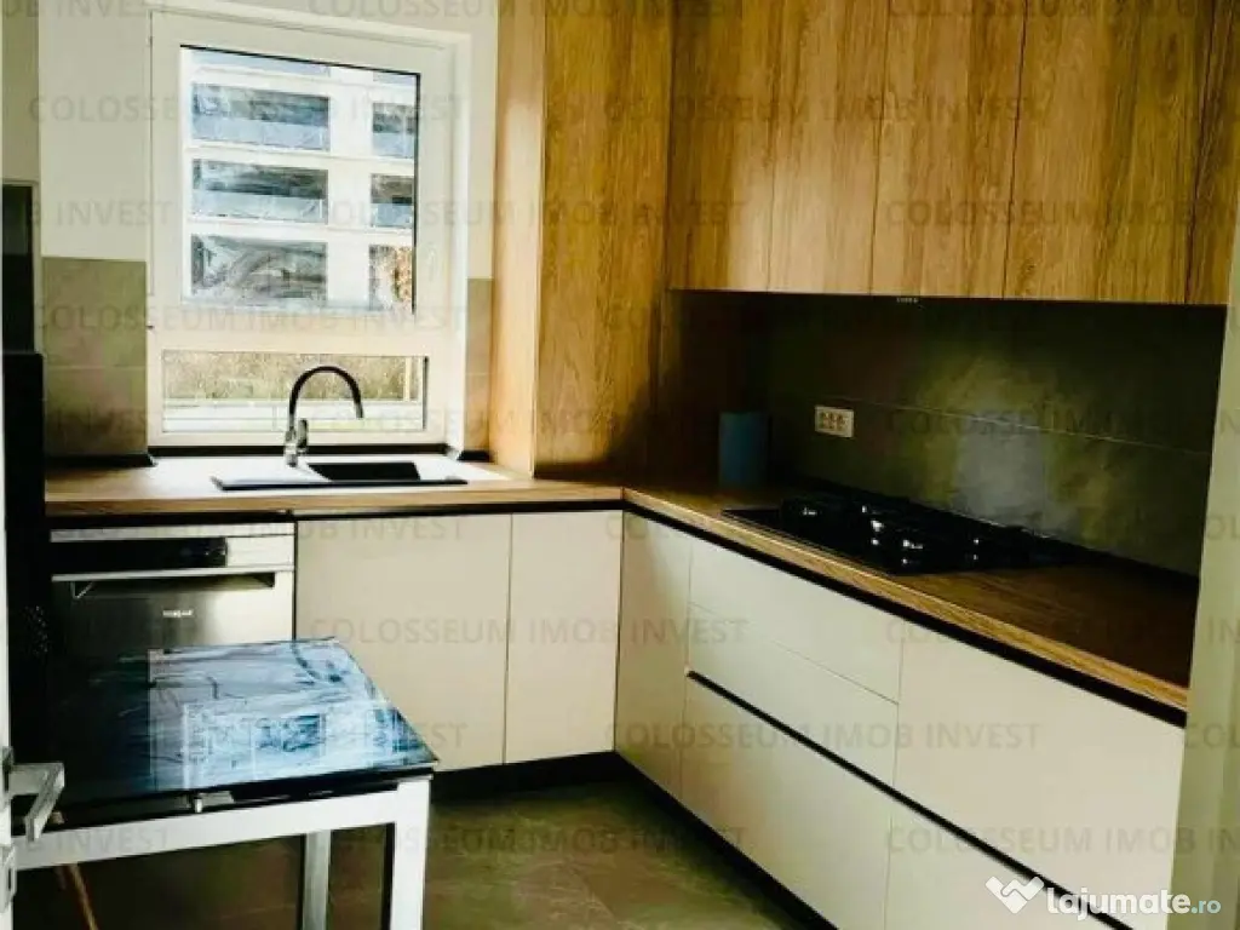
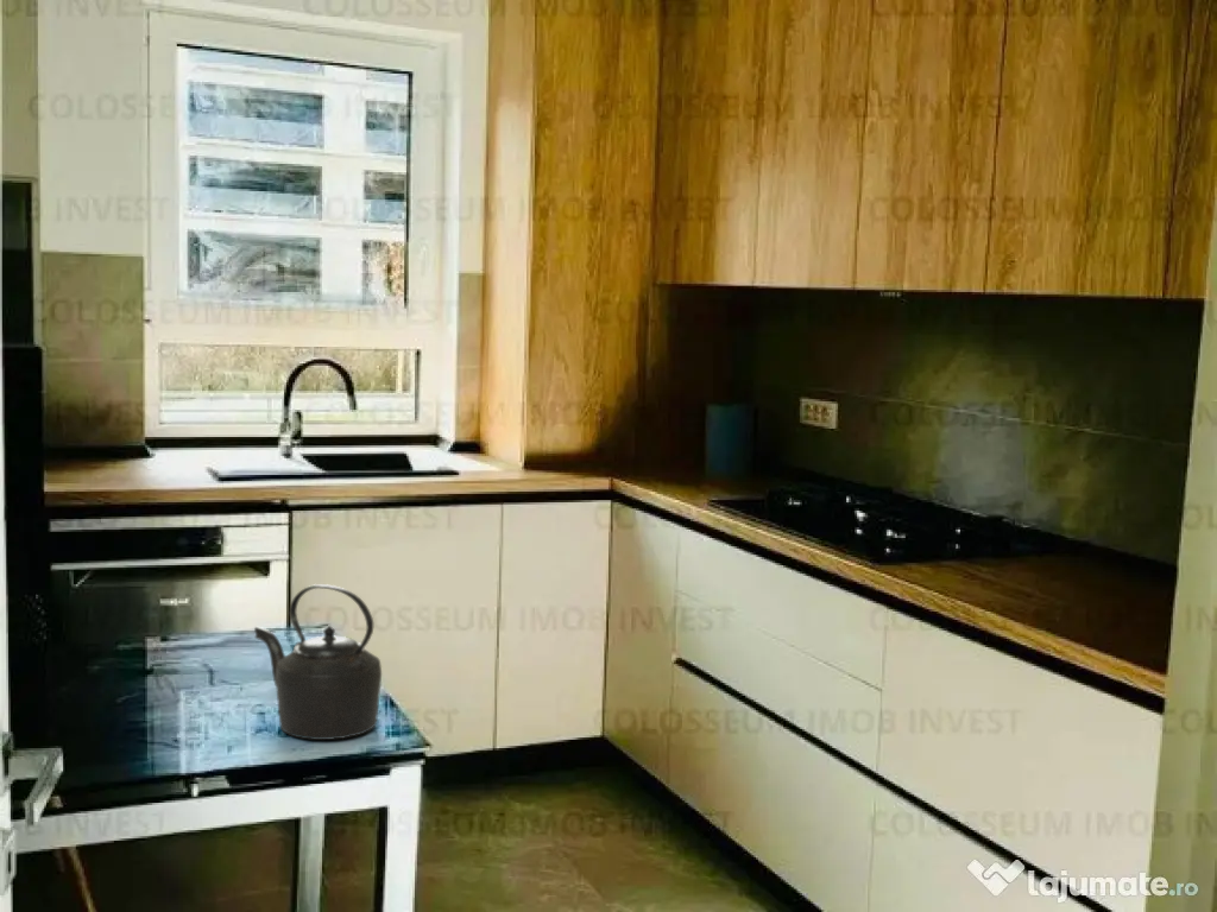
+ kettle [253,583,383,741]
